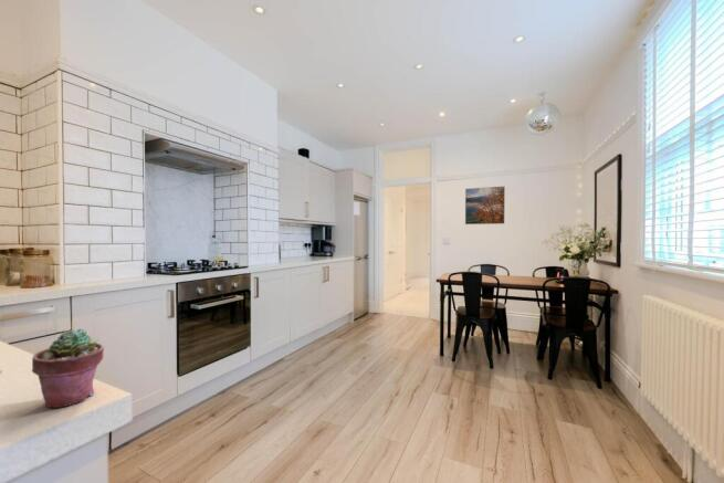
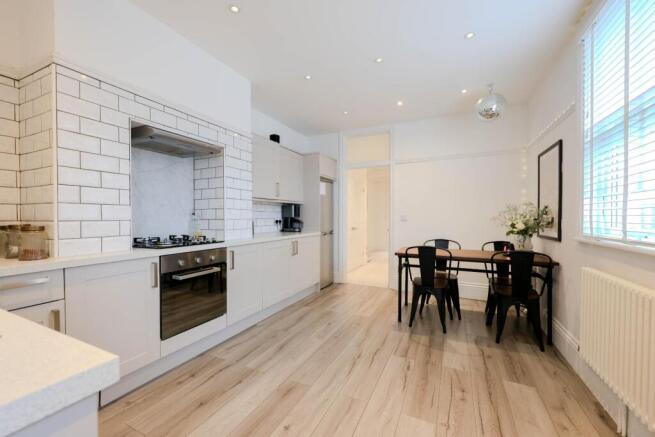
- potted succulent [31,328,105,409]
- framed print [464,185,506,225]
